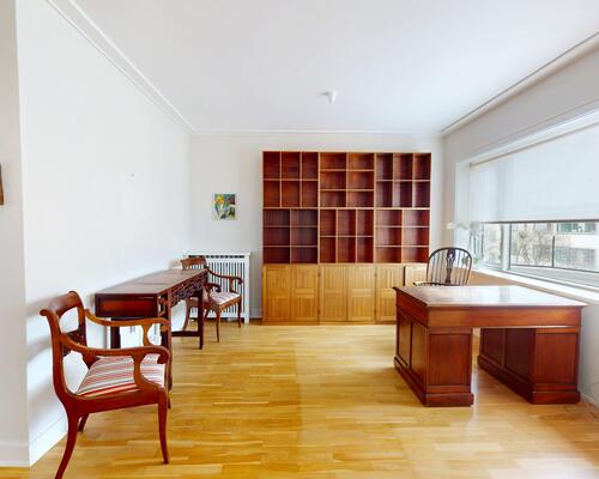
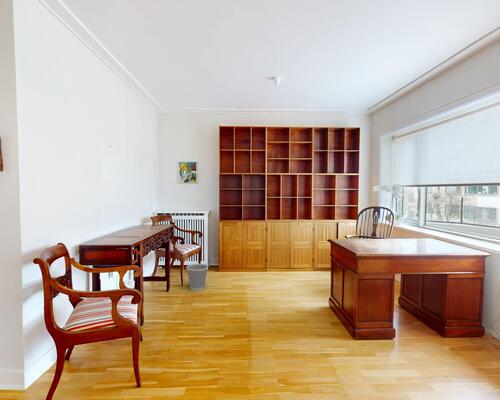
+ wastebasket [185,263,209,291]
